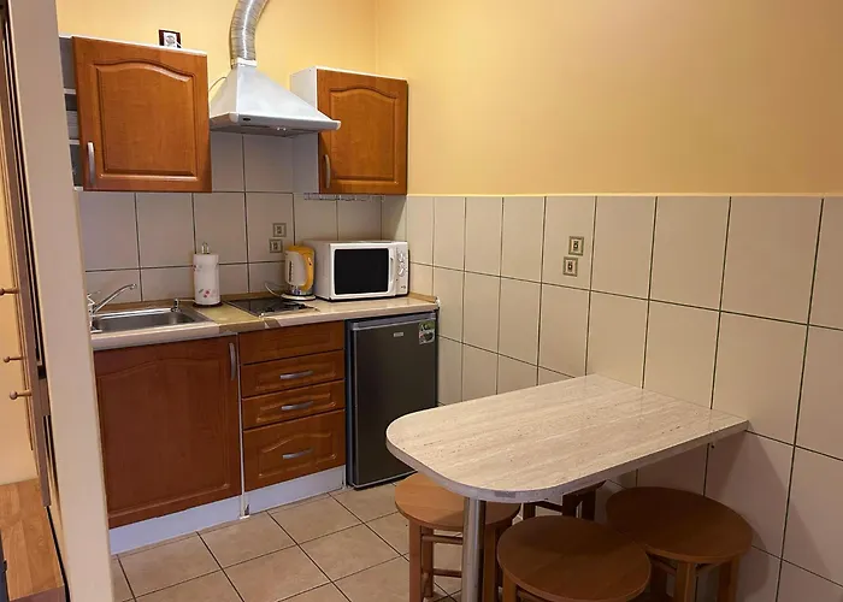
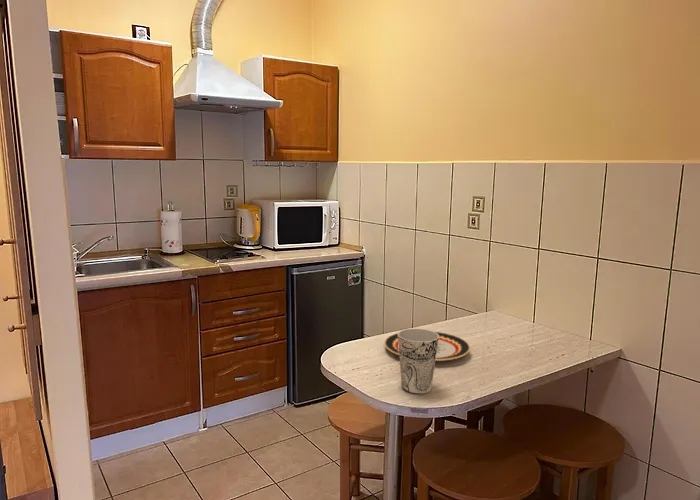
+ plate [383,331,471,362]
+ cup [397,328,439,395]
